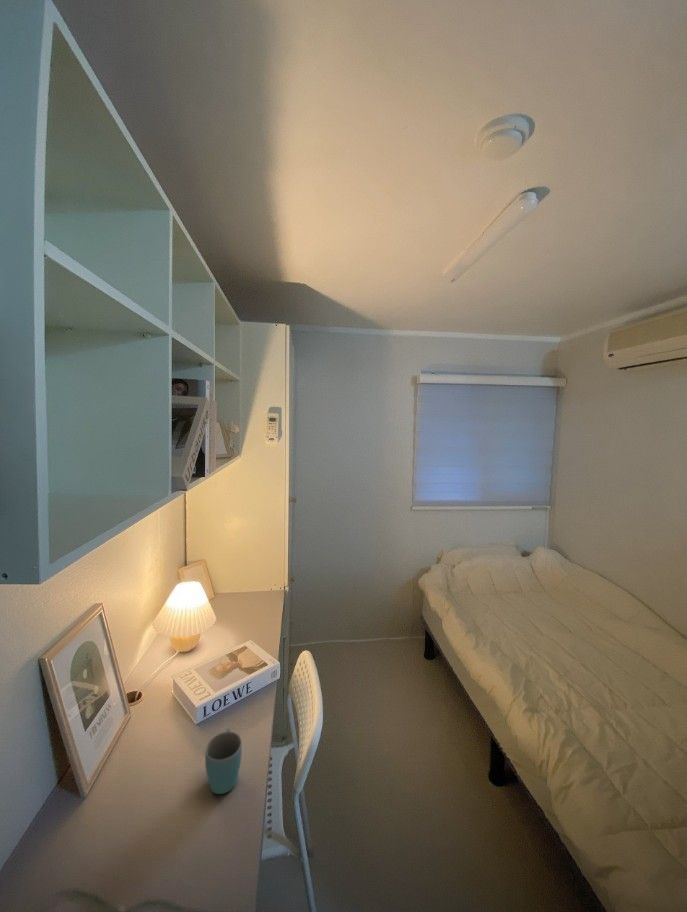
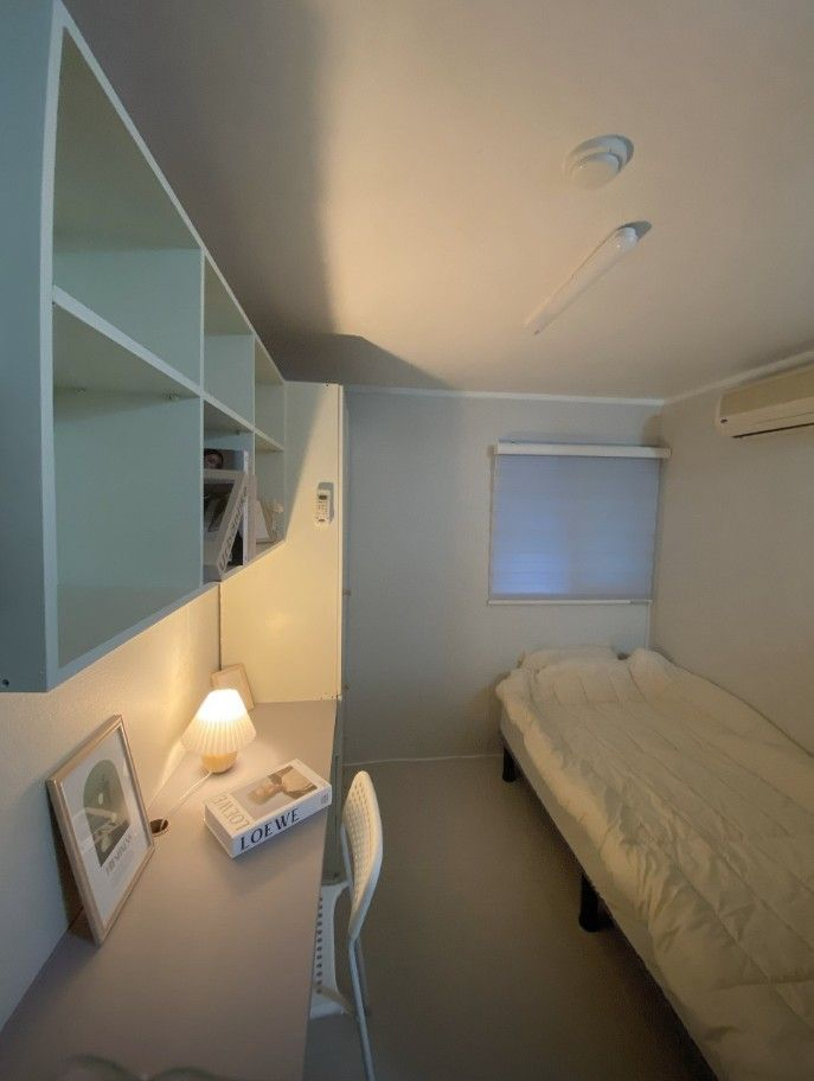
- mug [204,726,243,795]
